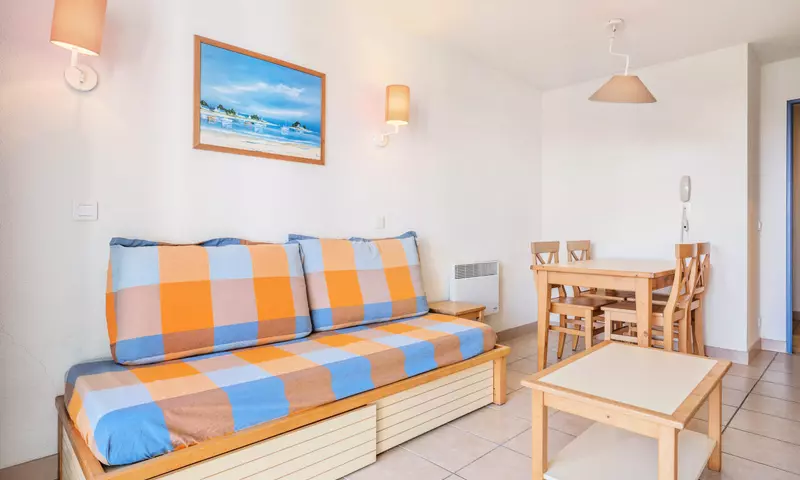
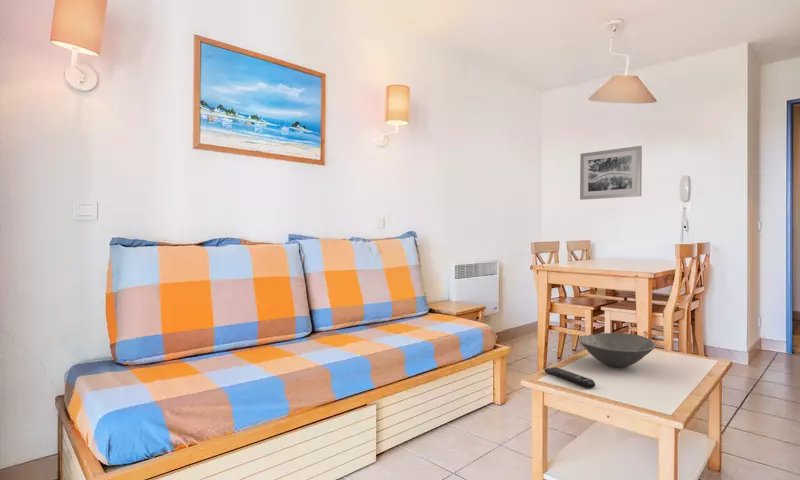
+ wall art [579,145,643,201]
+ bowl [578,332,657,368]
+ remote control [543,366,596,389]
